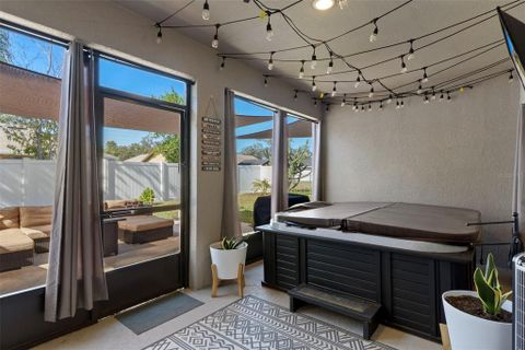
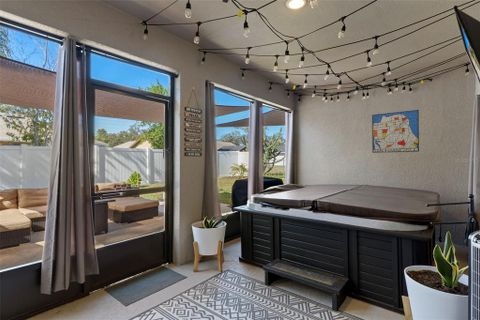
+ wall art [371,109,420,154]
